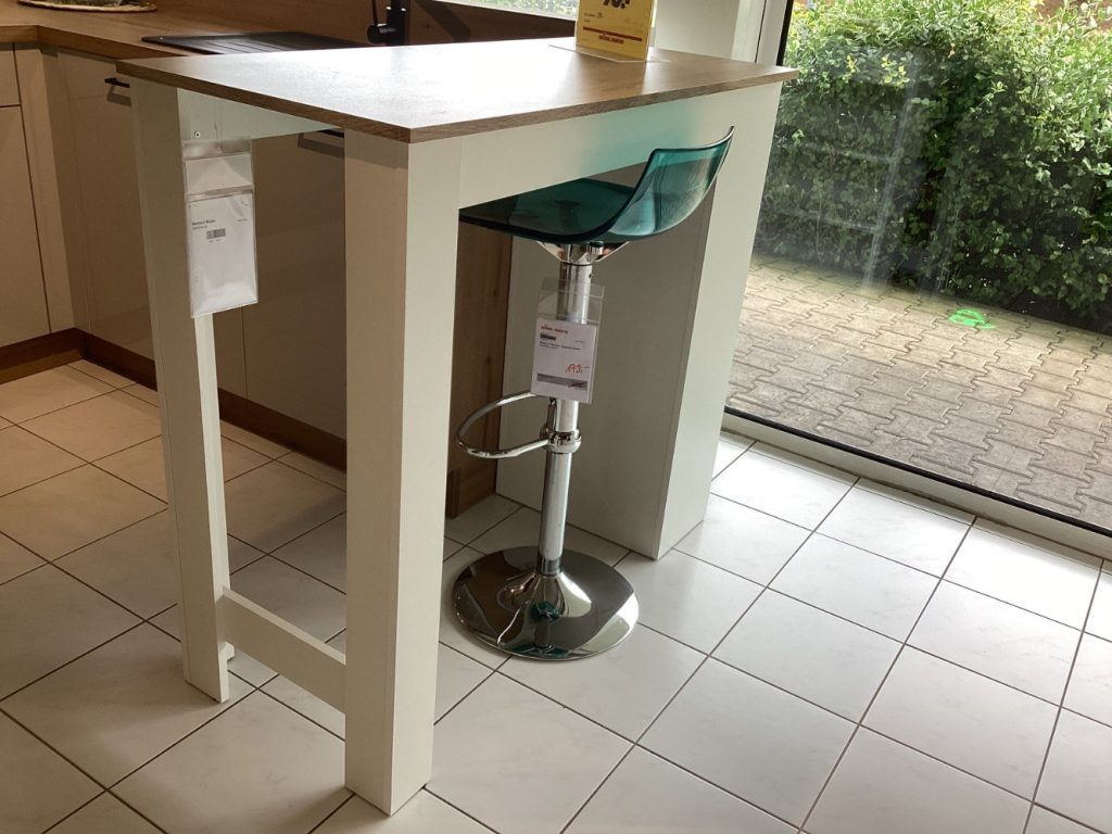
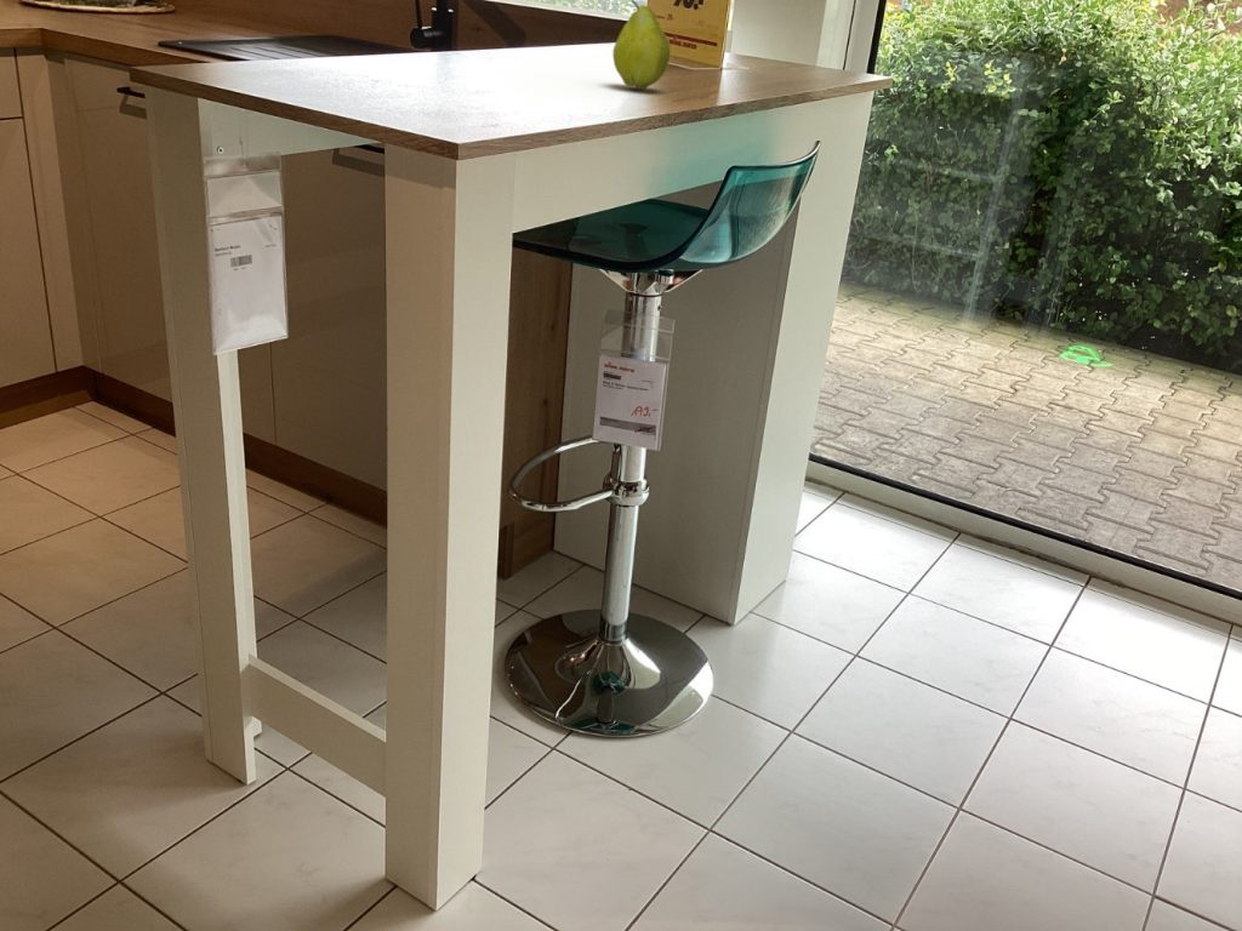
+ fruit [611,0,672,91]
